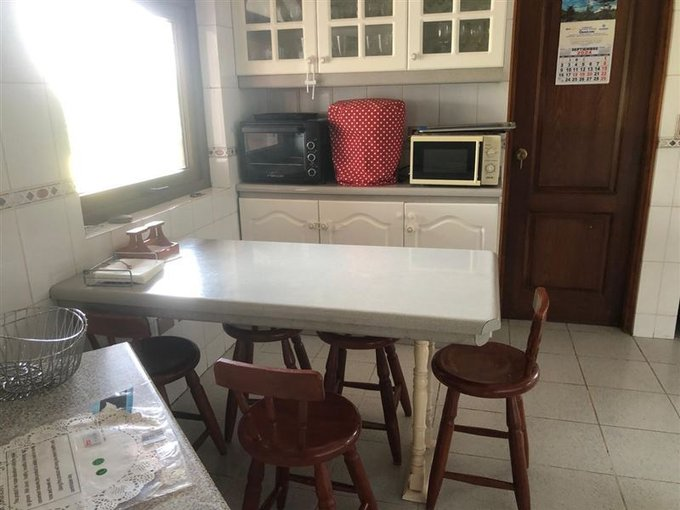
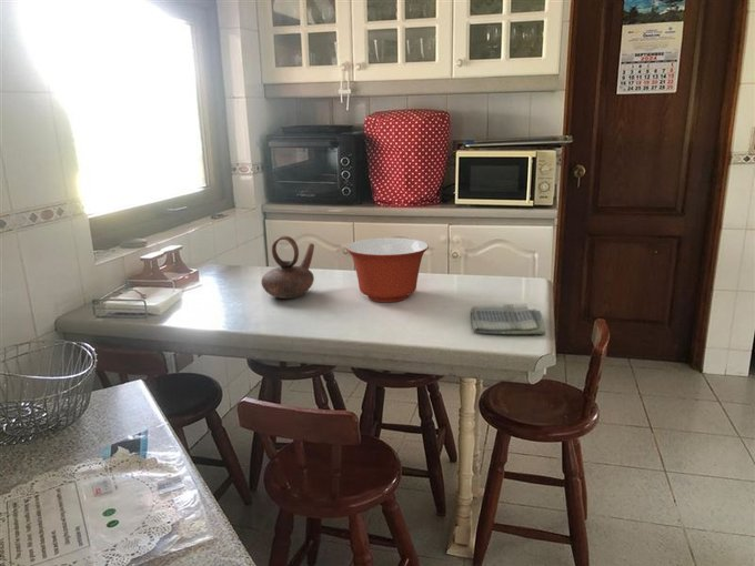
+ teapot [261,235,315,300]
+ dish towel [470,302,546,335]
+ mixing bowl [344,236,430,303]
